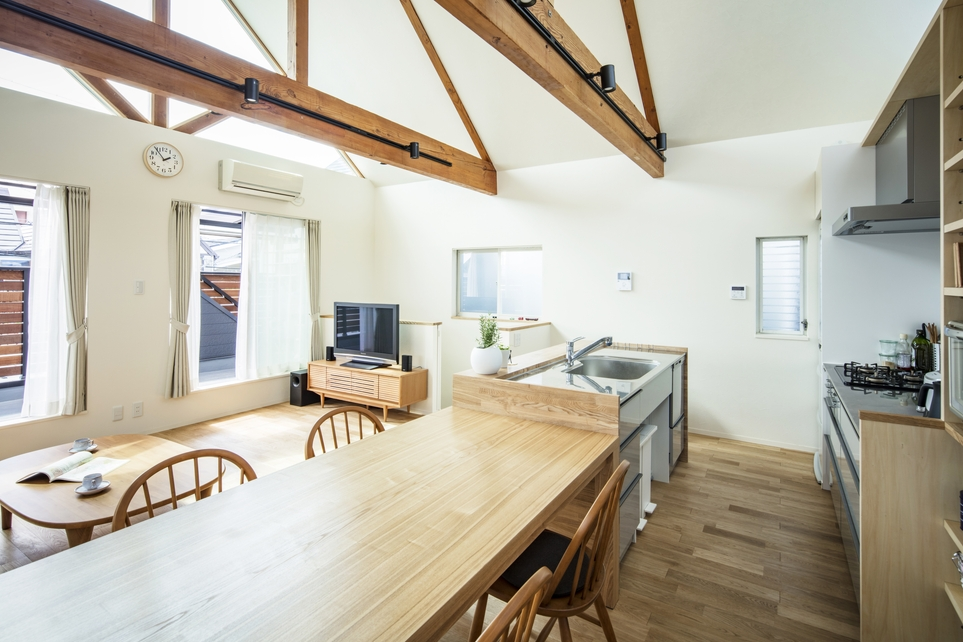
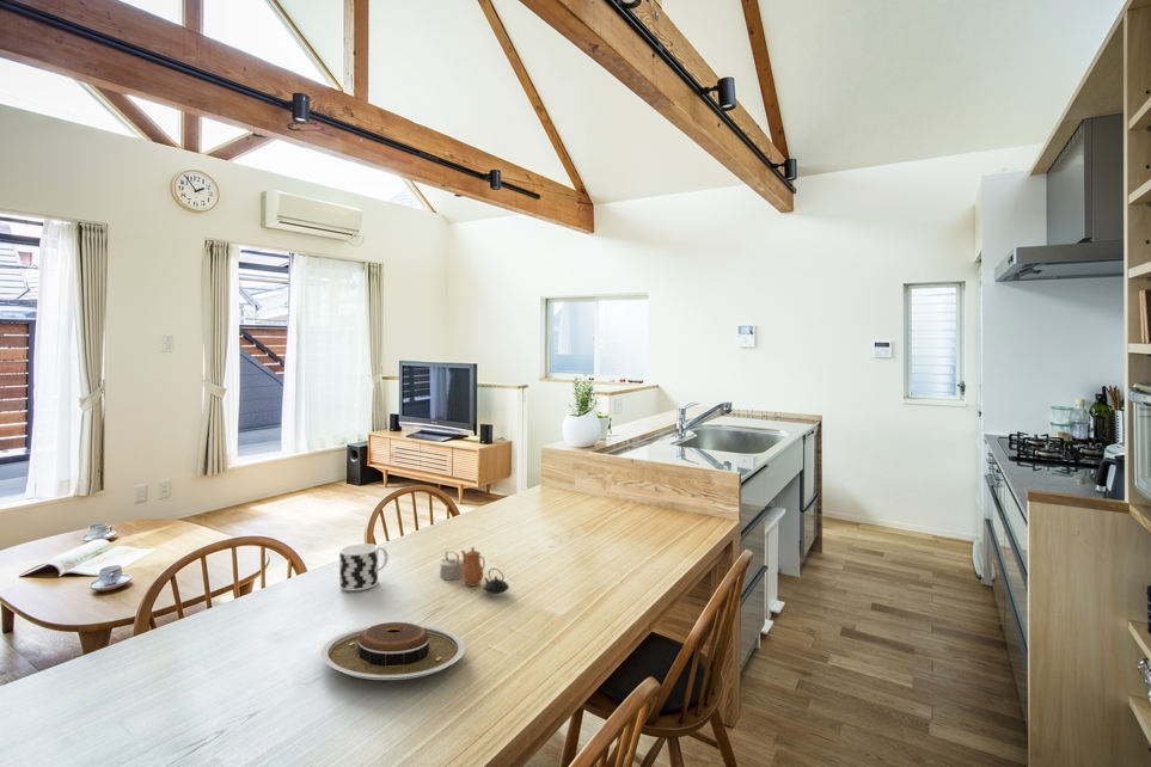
+ teapot [439,546,510,595]
+ plate [320,621,466,681]
+ cup [338,542,390,591]
